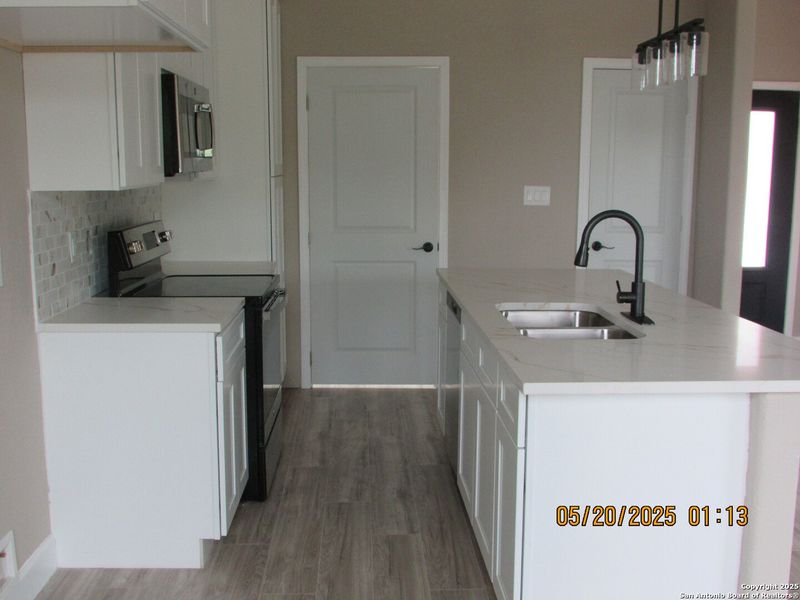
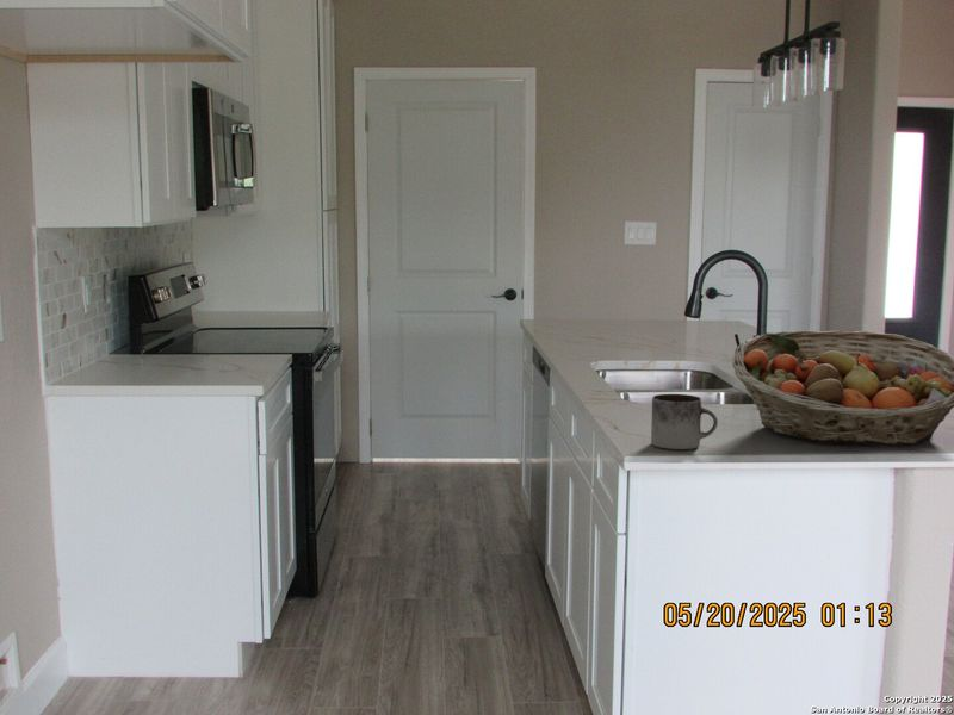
+ mug [650,393,719,450]
+ fruit basket [731,330,954,446]
